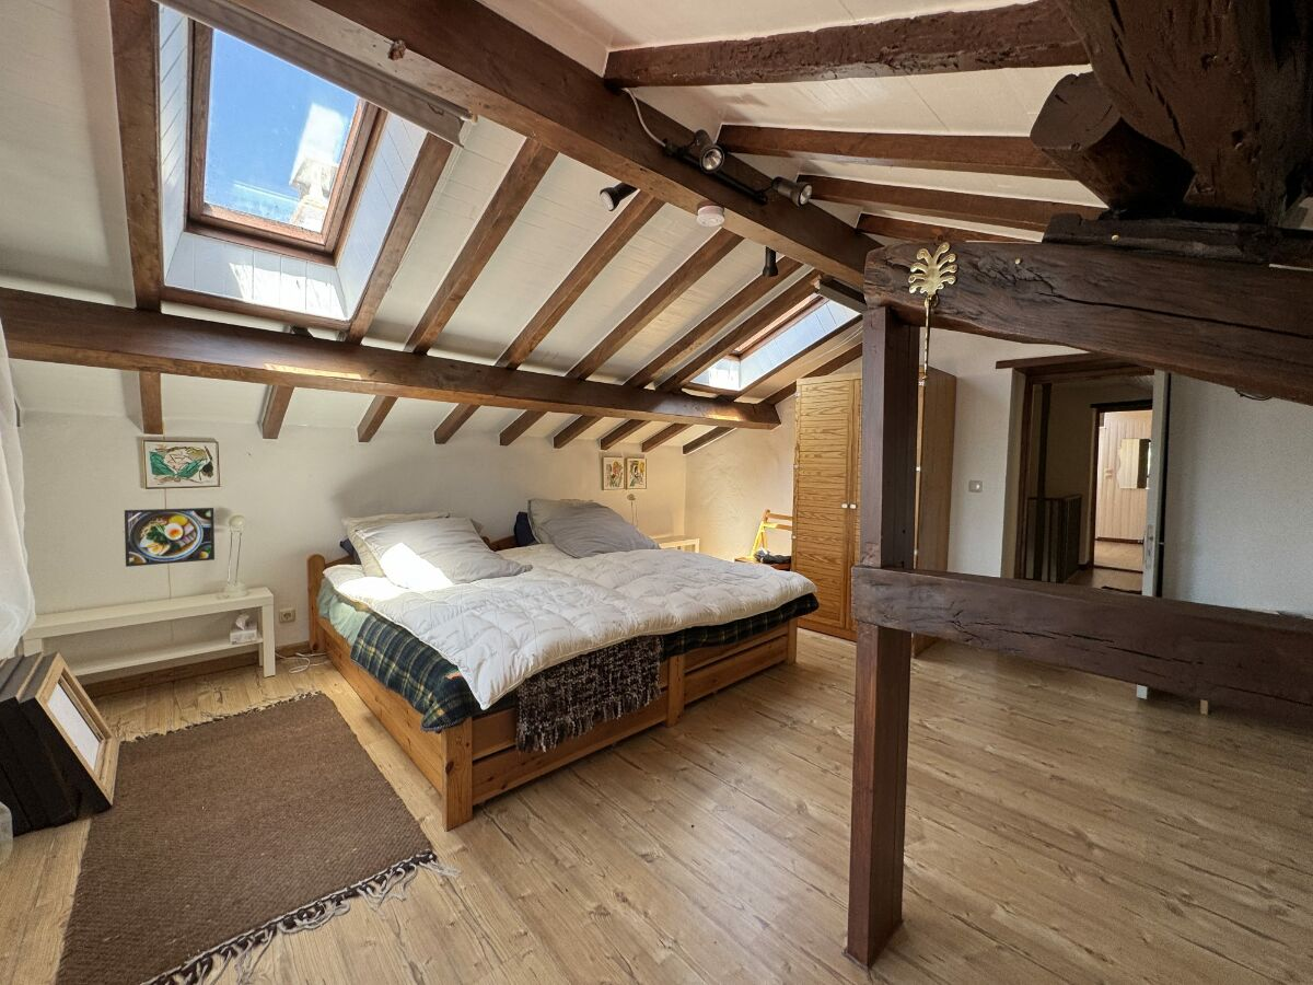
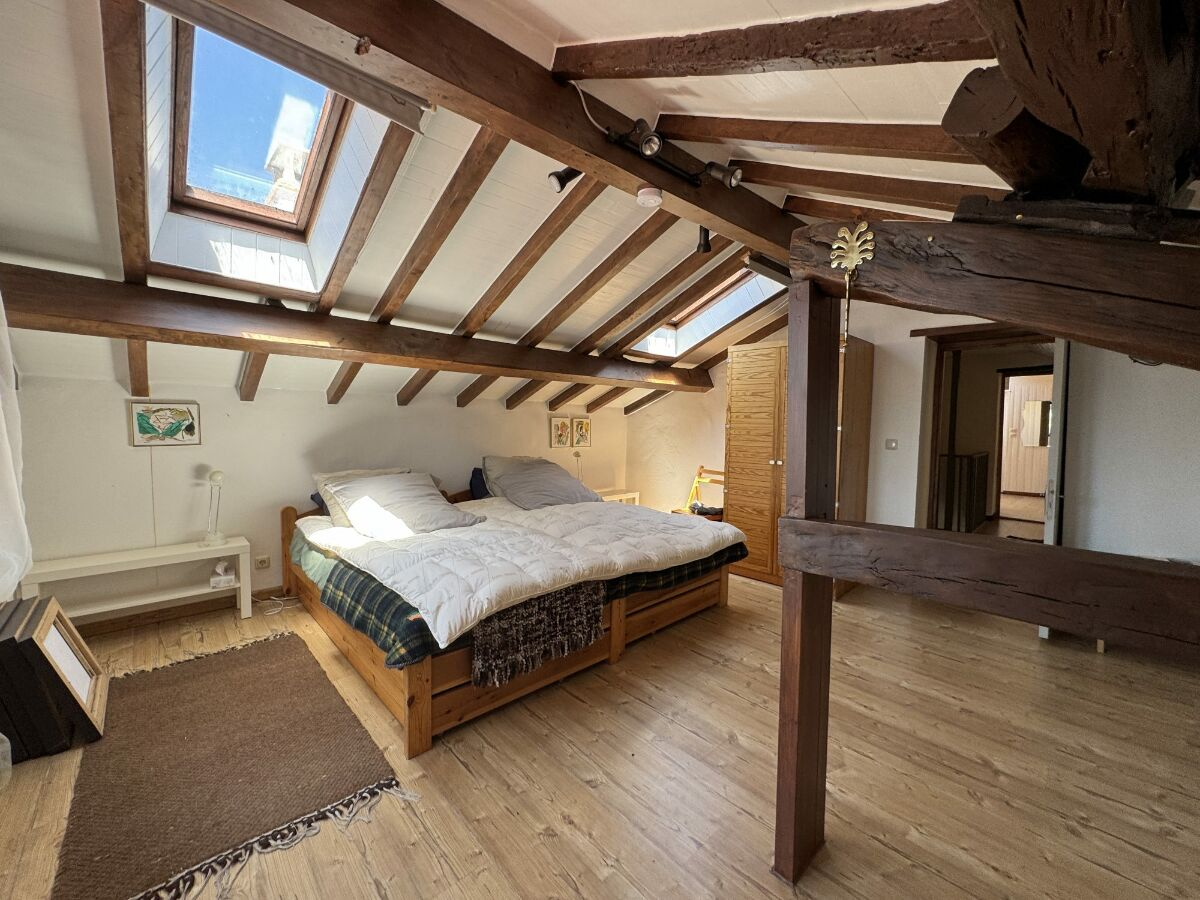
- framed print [124,507,216,568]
